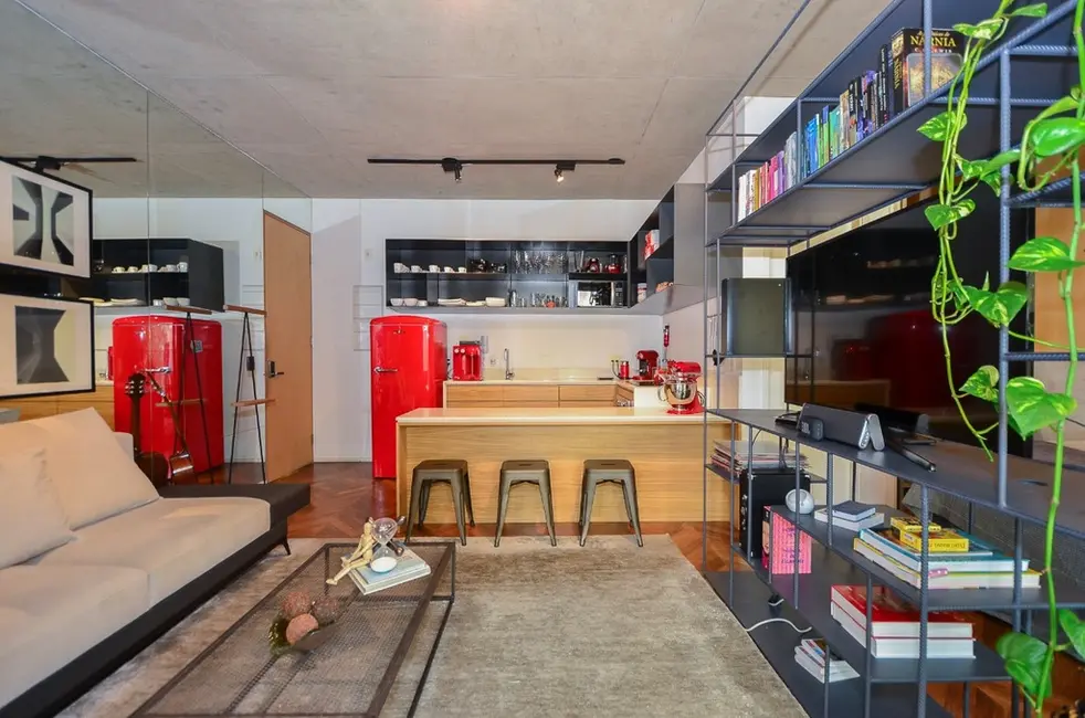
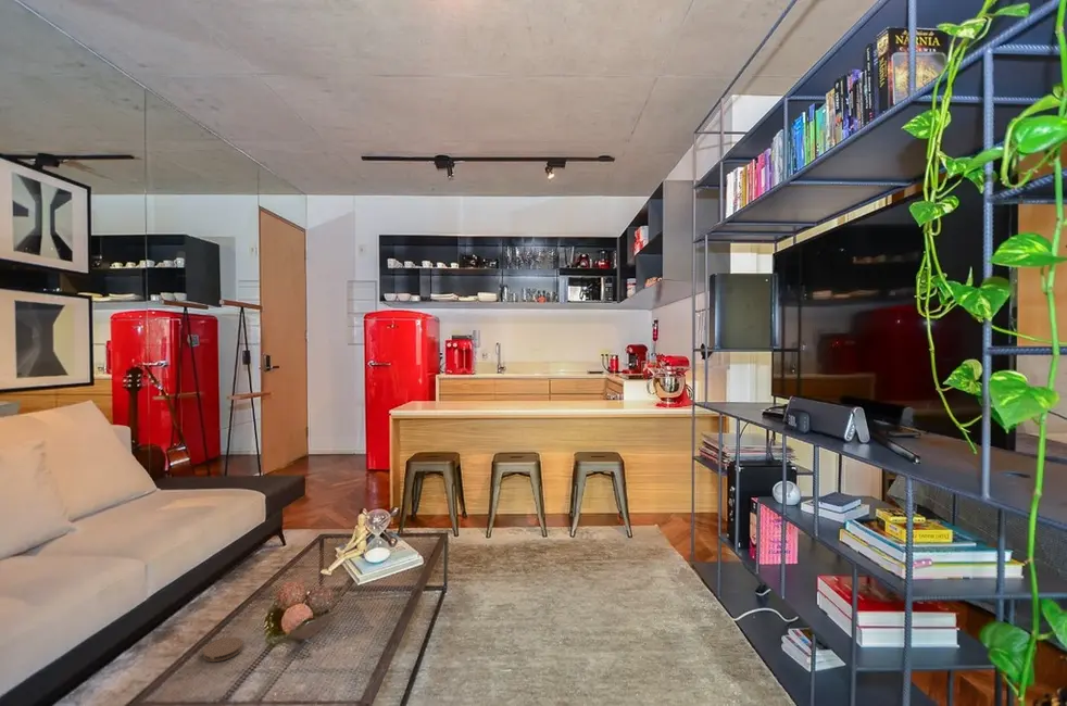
+ coaster [202,636,243,663]
